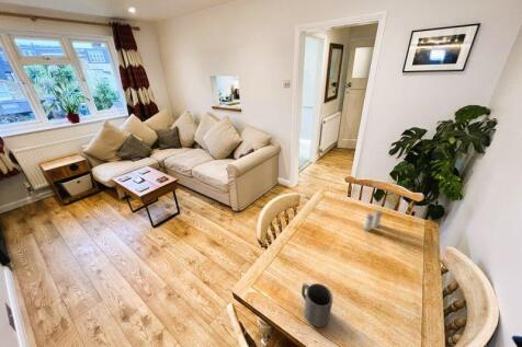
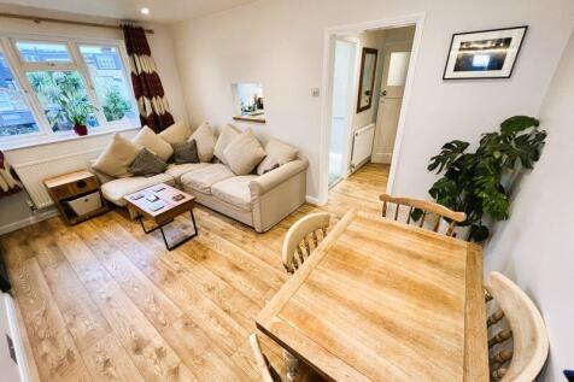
- mug [300,282,333,328]
- salt and pepper shaker [363,209,384,232]
